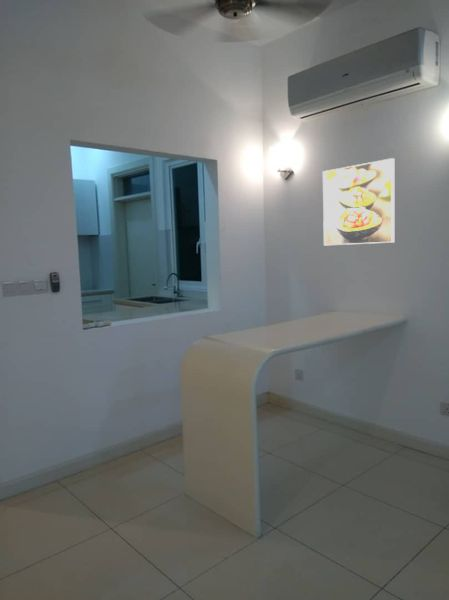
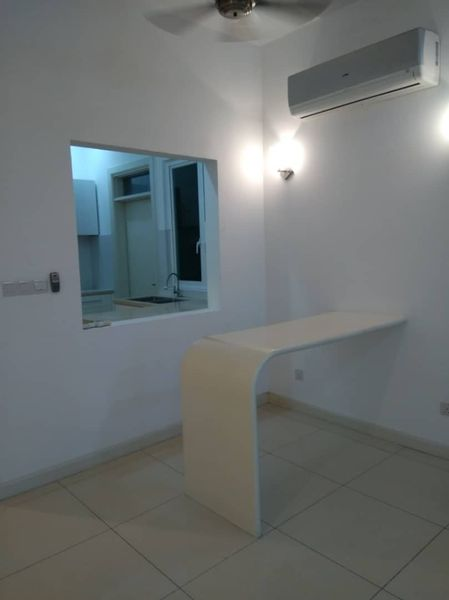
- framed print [322,157,395,246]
